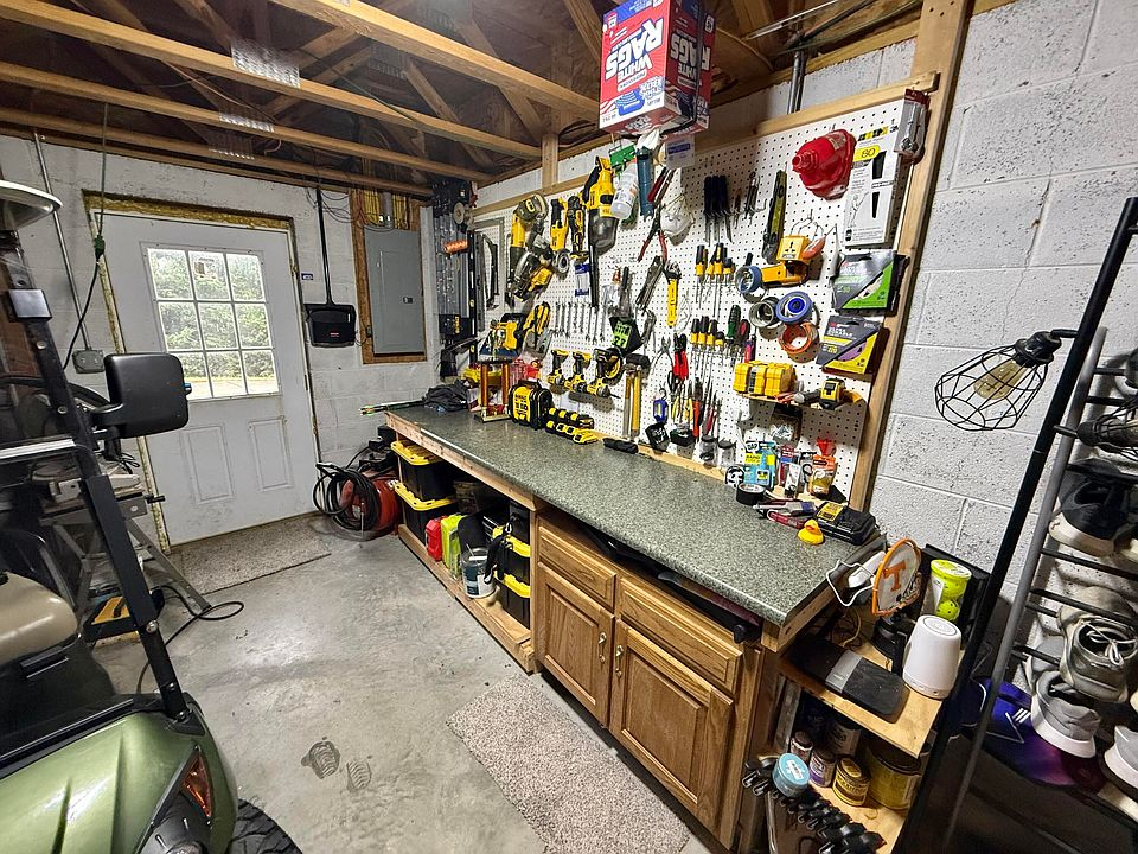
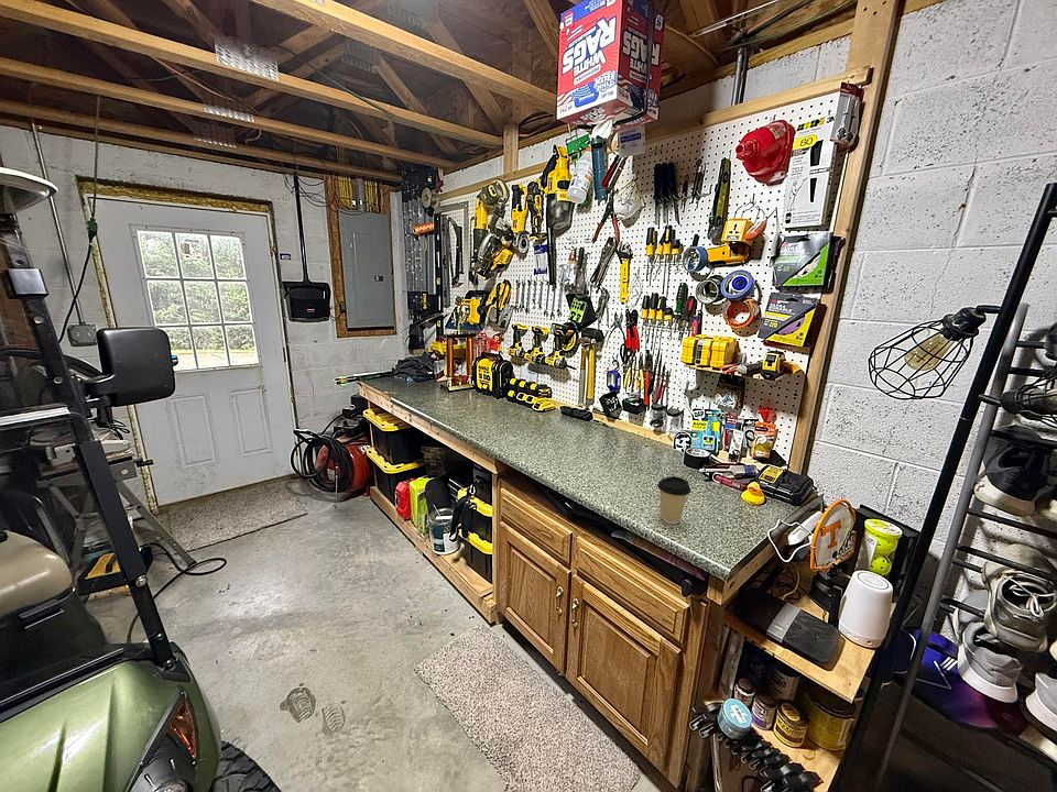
+ coffee cup [656,475,691,525]
